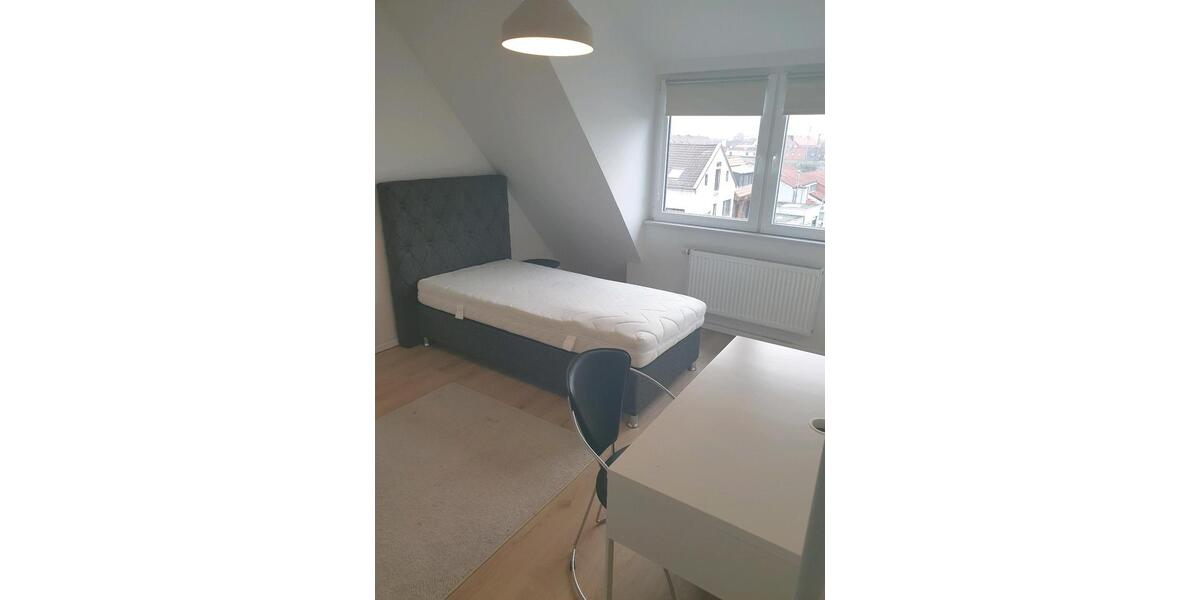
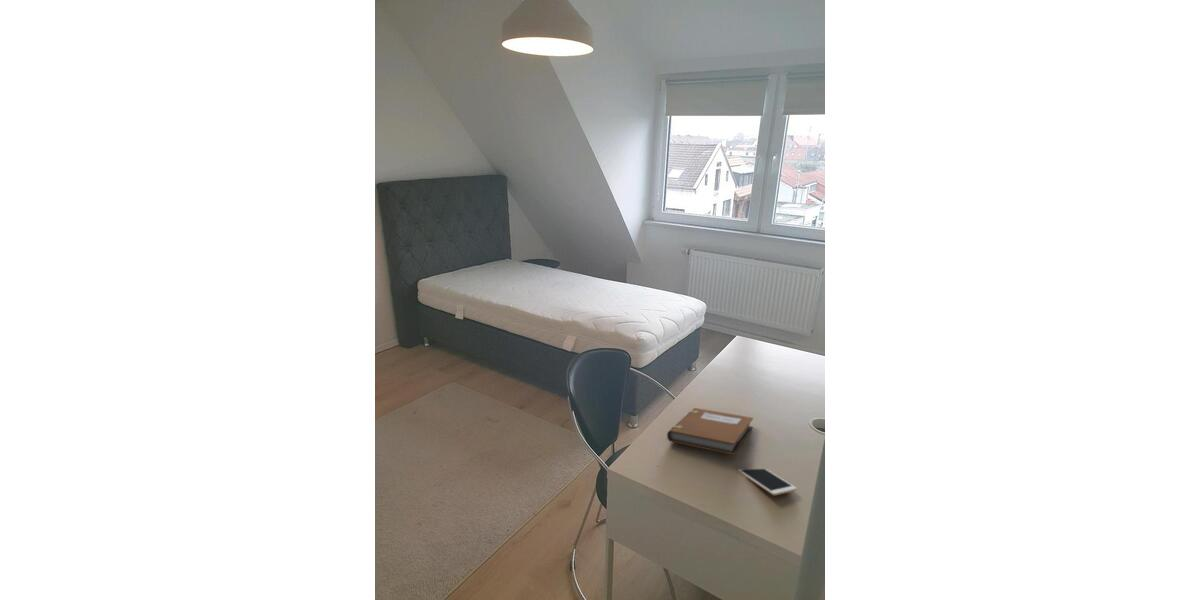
+ cell phone [737,468,798,496]
+ notebook [666,407,754,456]
